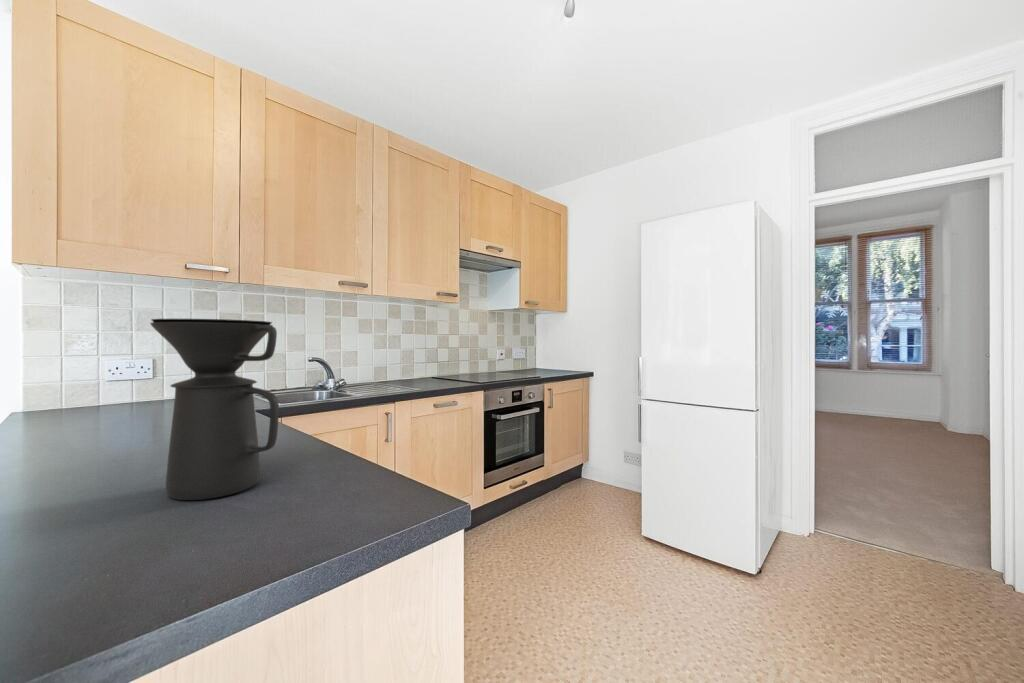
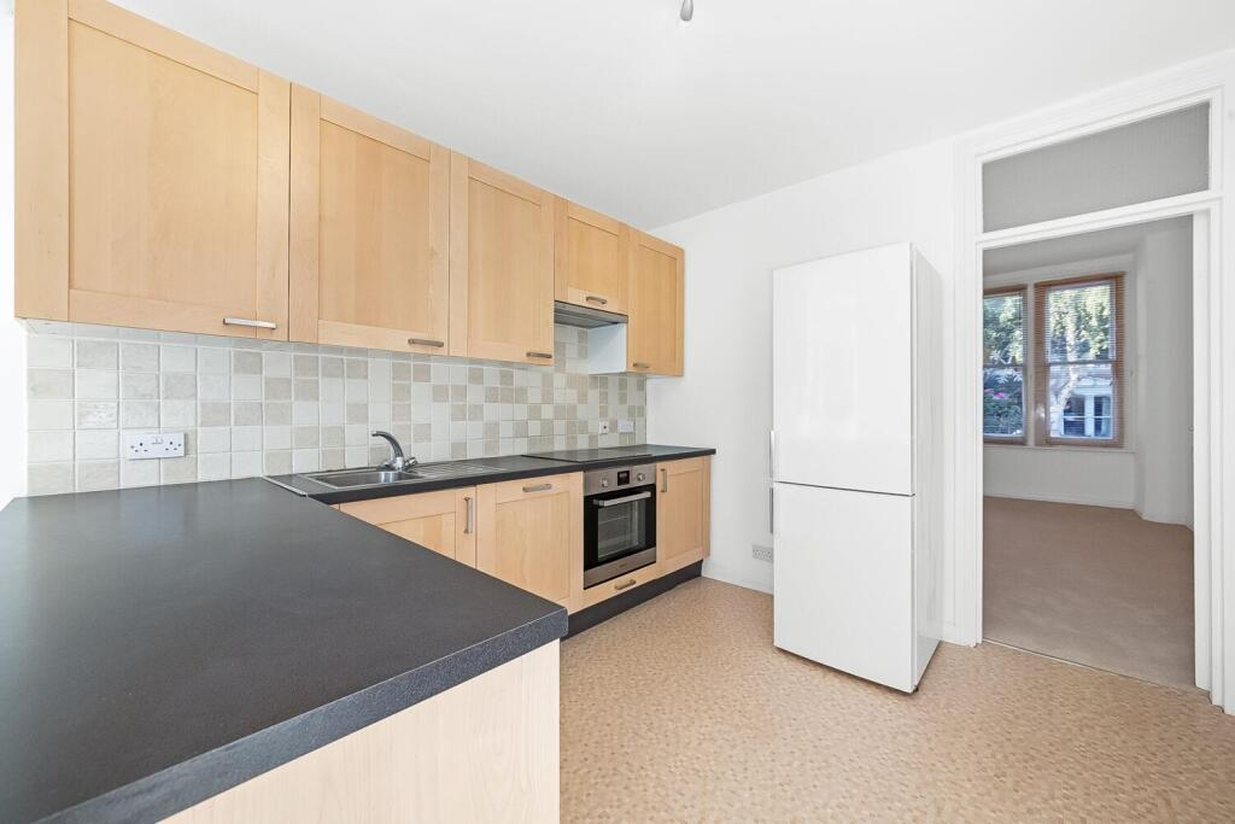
- coffee maker [149,318,280,501]
